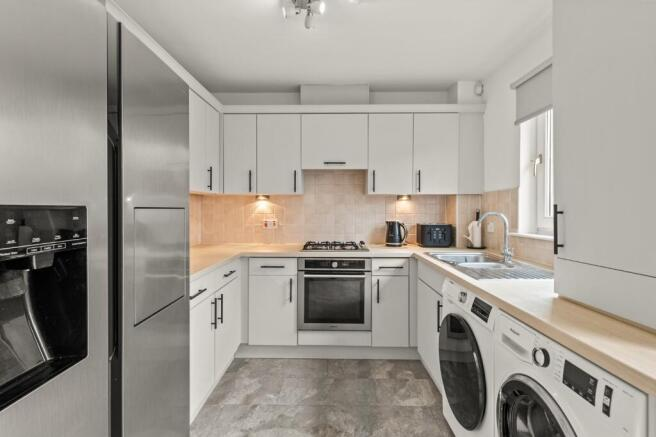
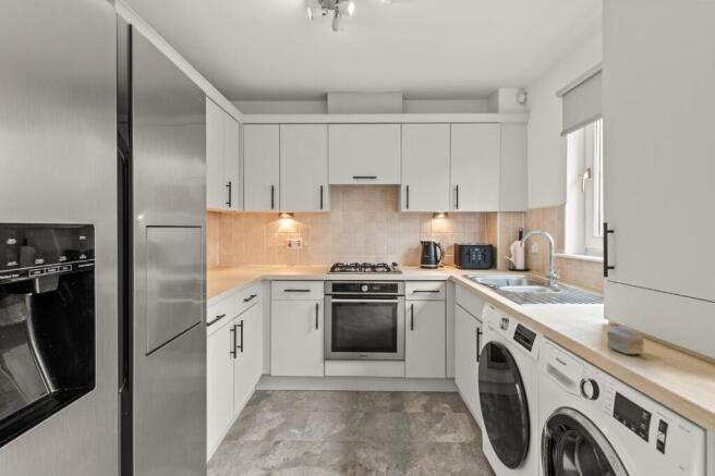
+ cake slice [606,324,645,356]
